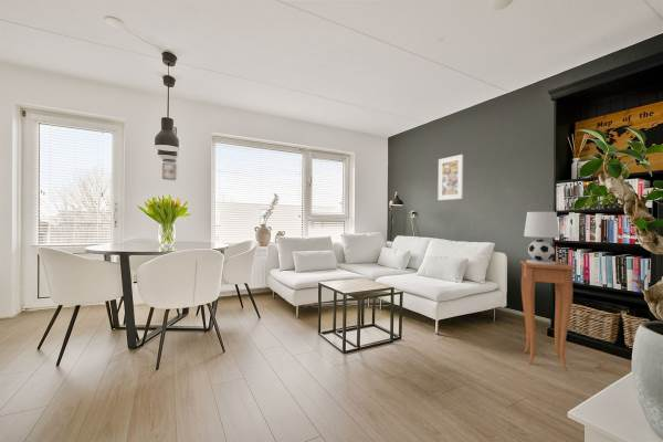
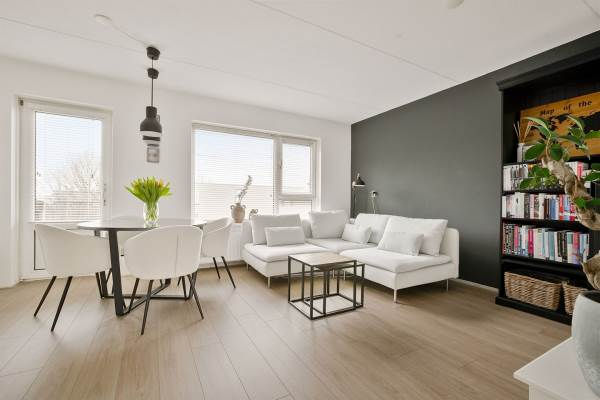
- side table [519,259,576,371]
- table lamp [523,211,560,264]
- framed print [438,154,464,201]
